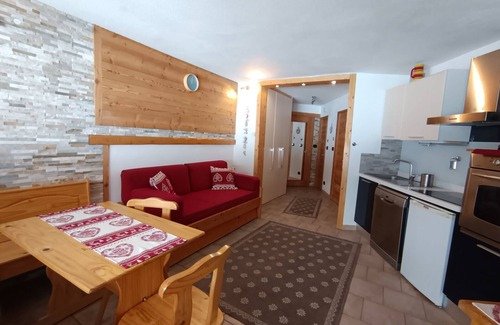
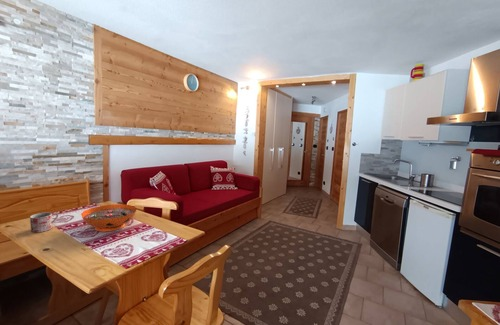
+ mug [29,211,59,233]
+ decorative bowl [80,203,138,232]
